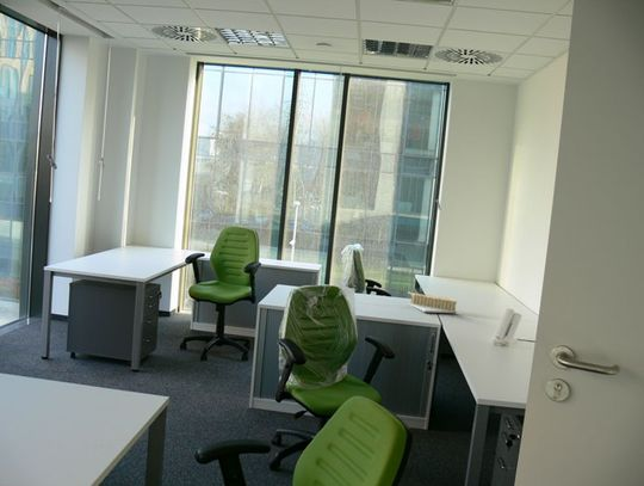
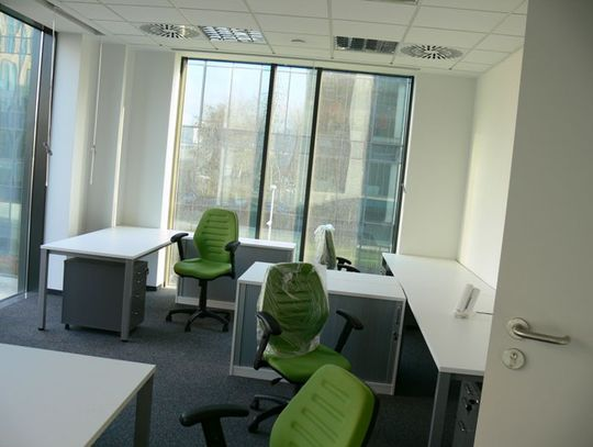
- architectural model [407,290,458,314]
